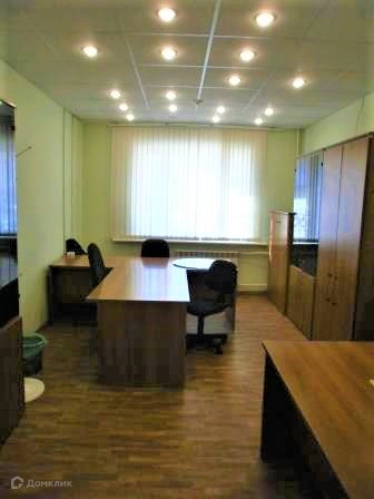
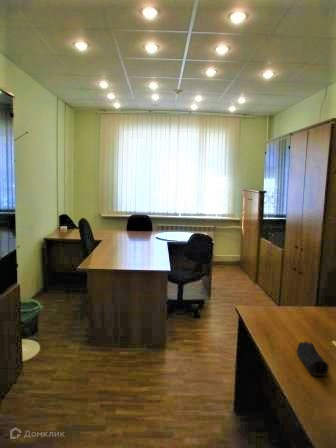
+ pencil case [296,340,330,377]
